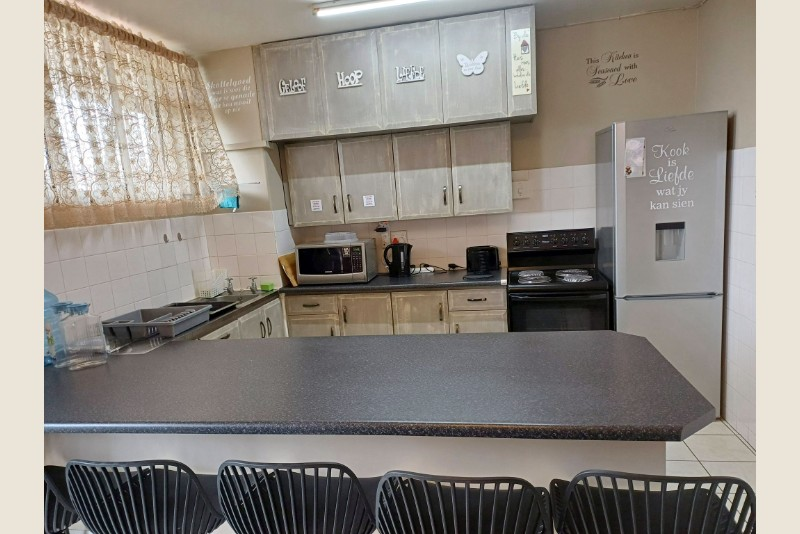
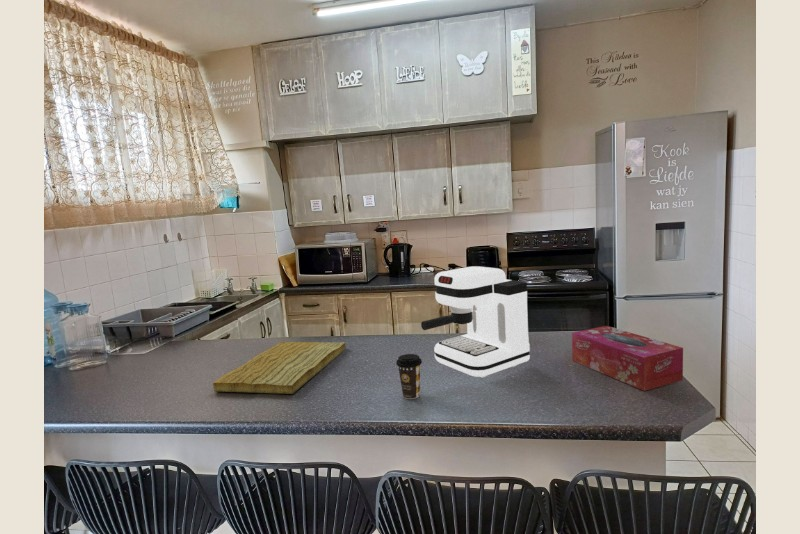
+ cutting board [212,341,347,395]
+ coffee maker [420,265,531,379]
+ tissue box [571,325,684,392]
+ coffee cup [395,353,423,400]
